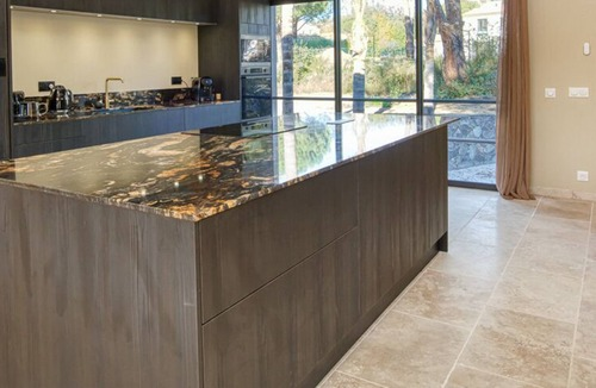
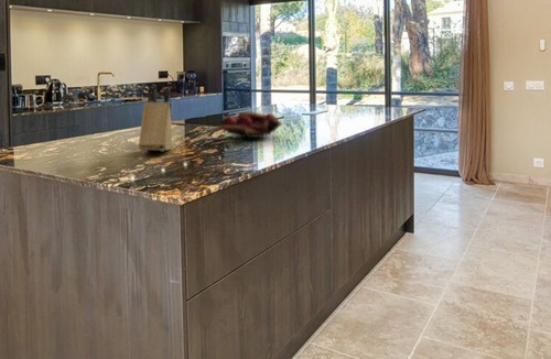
+ knife block [138,84,173,152]
+ fruit basket [216,111,283,139]
